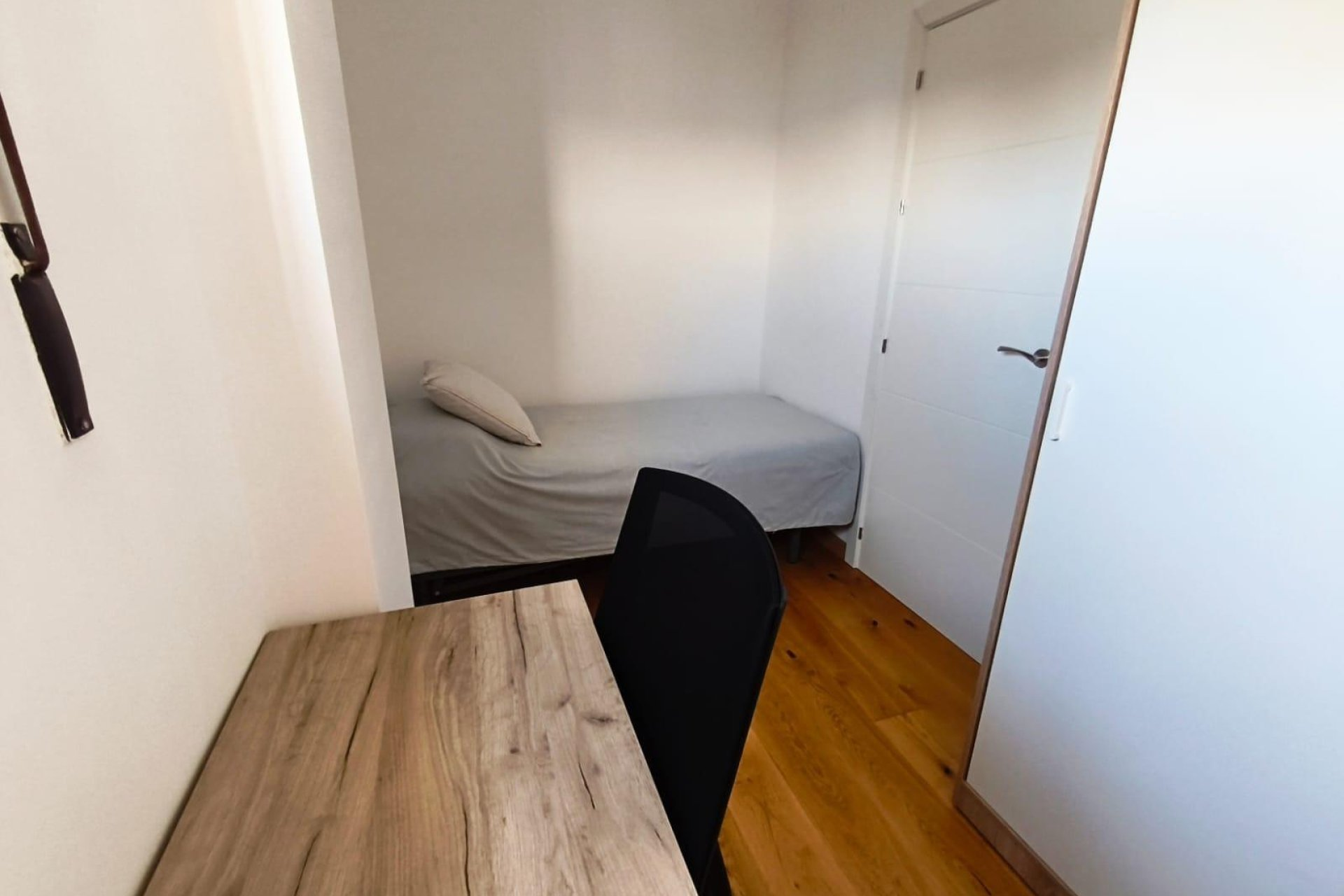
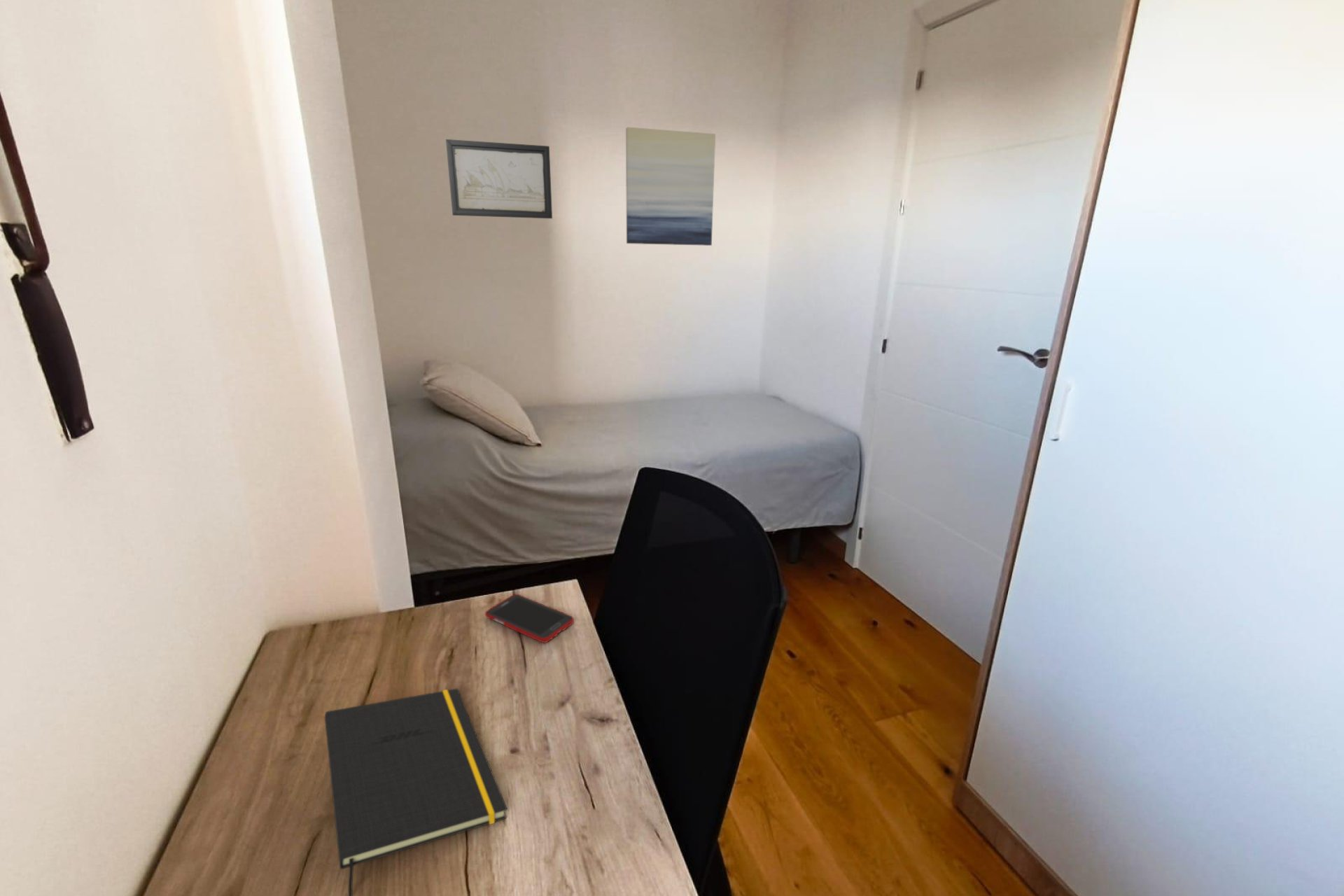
+ wall art [445,139,553,219]
+ notepad [324,687,508,896]
+ cell phone [484,594,575,643]
+ wall art [625,127,716,246]
